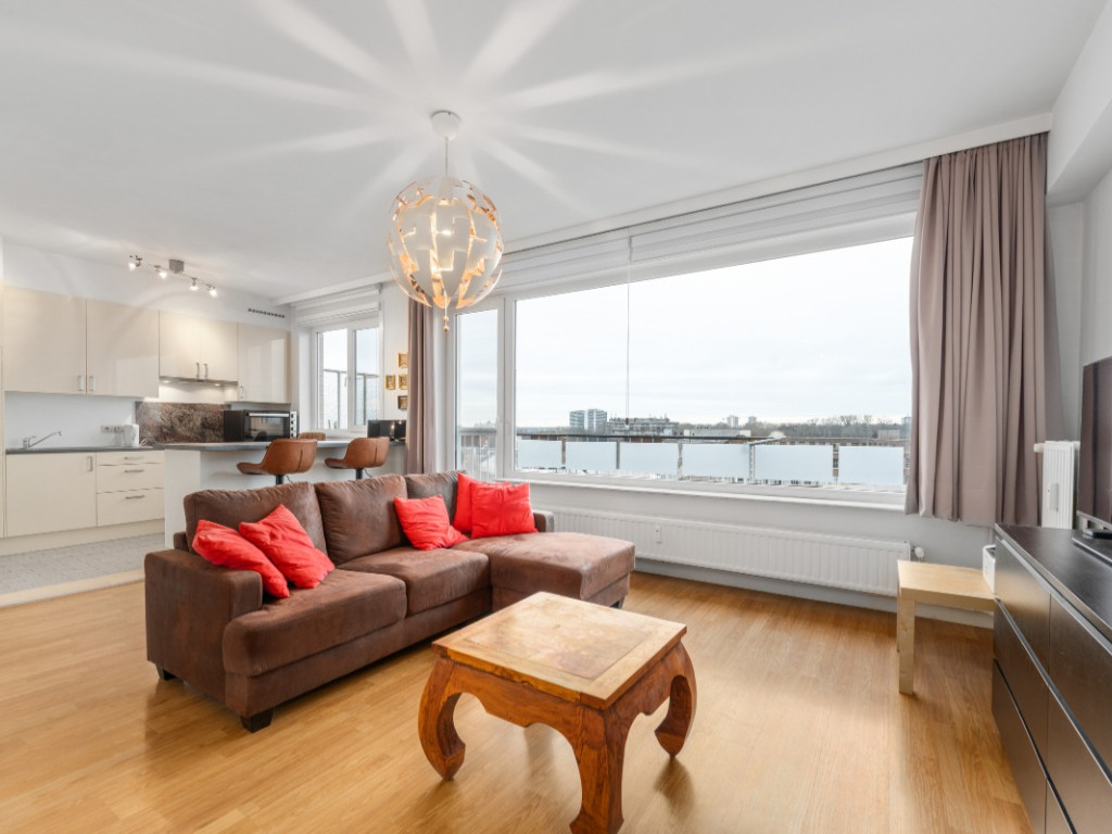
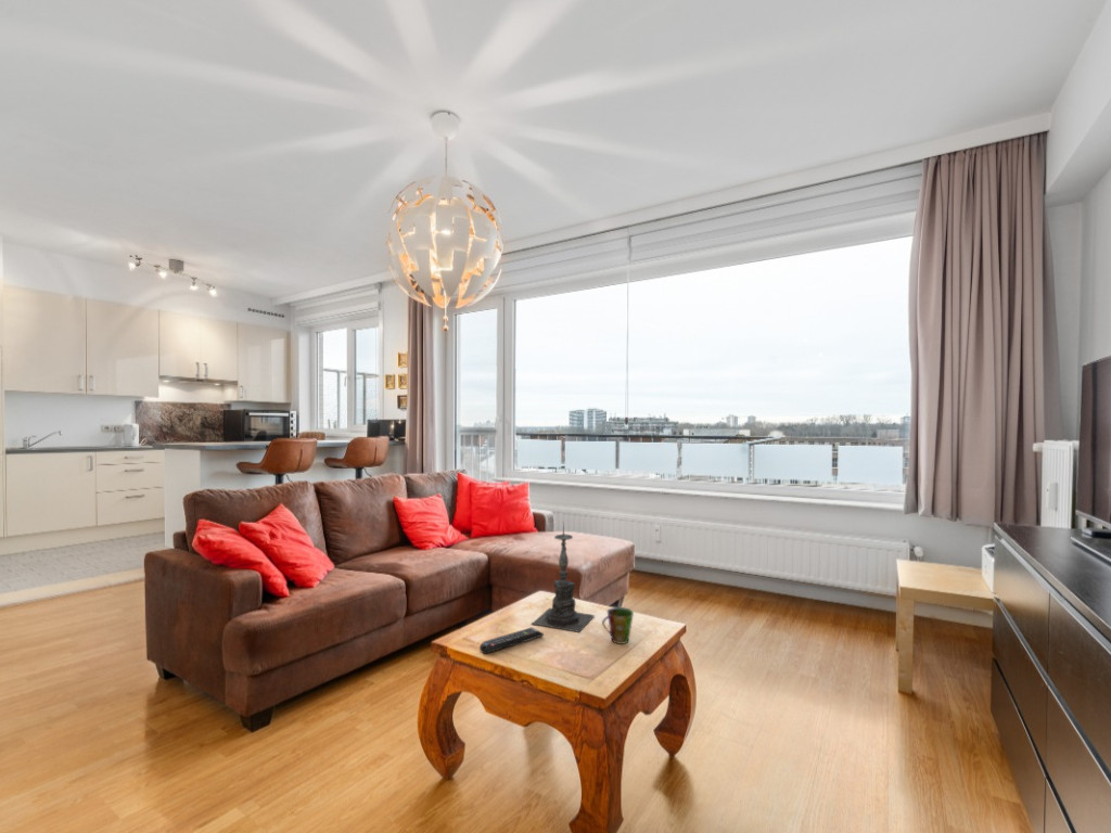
+ candle holder [531,521,596,633]
+ remote control [478,627,545,655]
+ cup [601,606,635,645]
